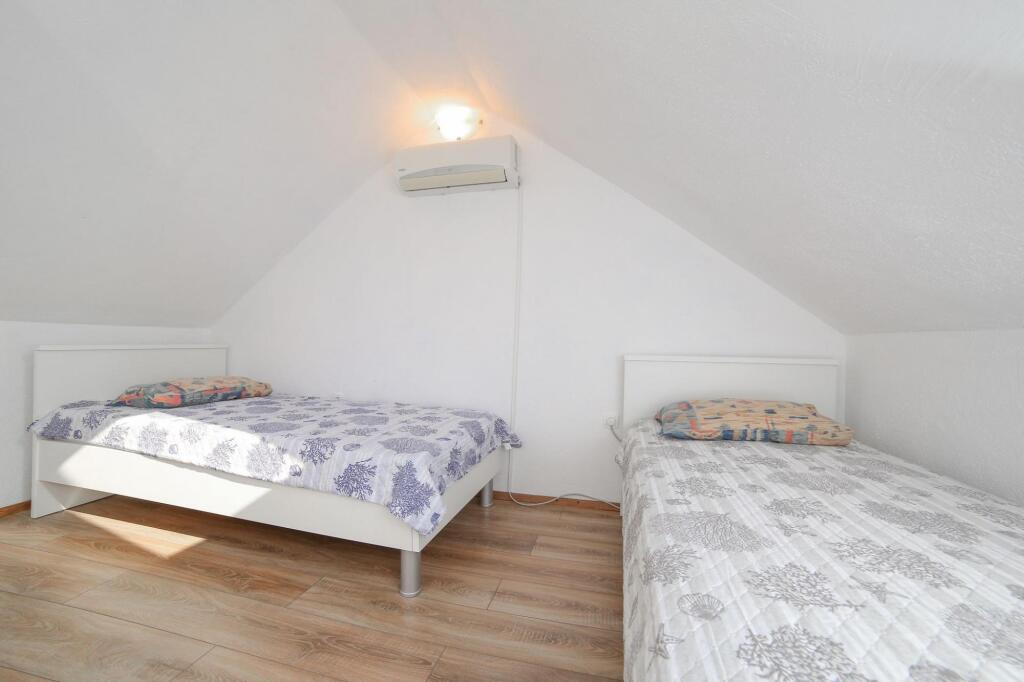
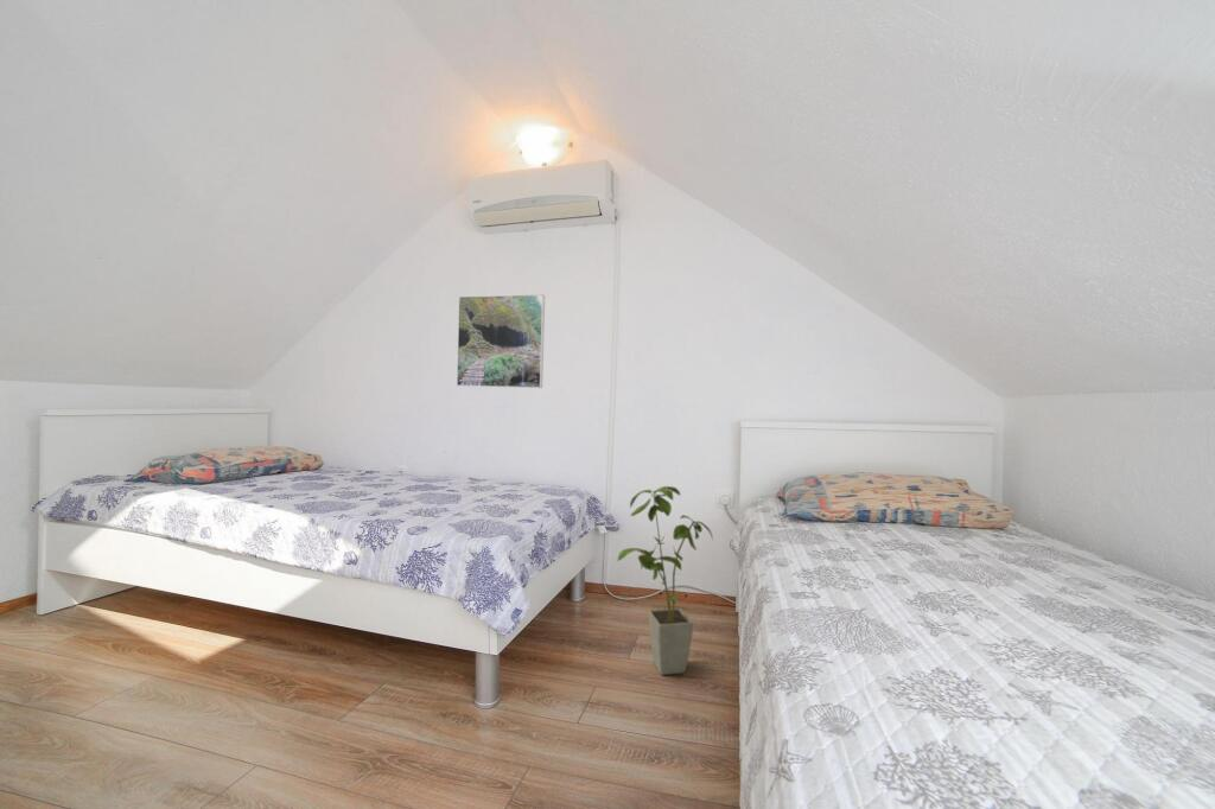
+ house plant [617,485,714,676]
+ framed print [456,293,546,389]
